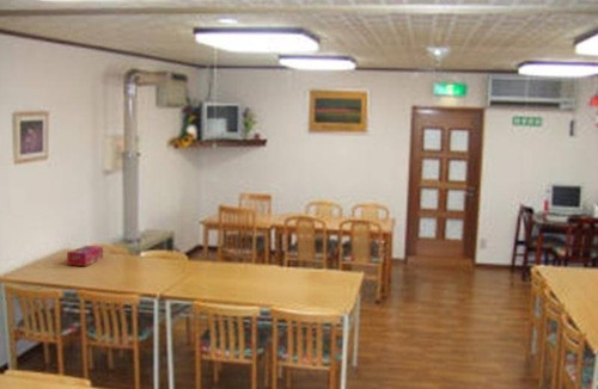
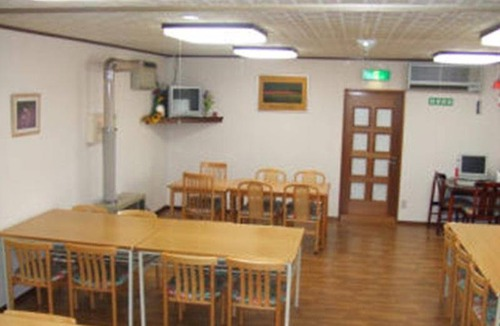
- tissue box [66,245,104,267]
